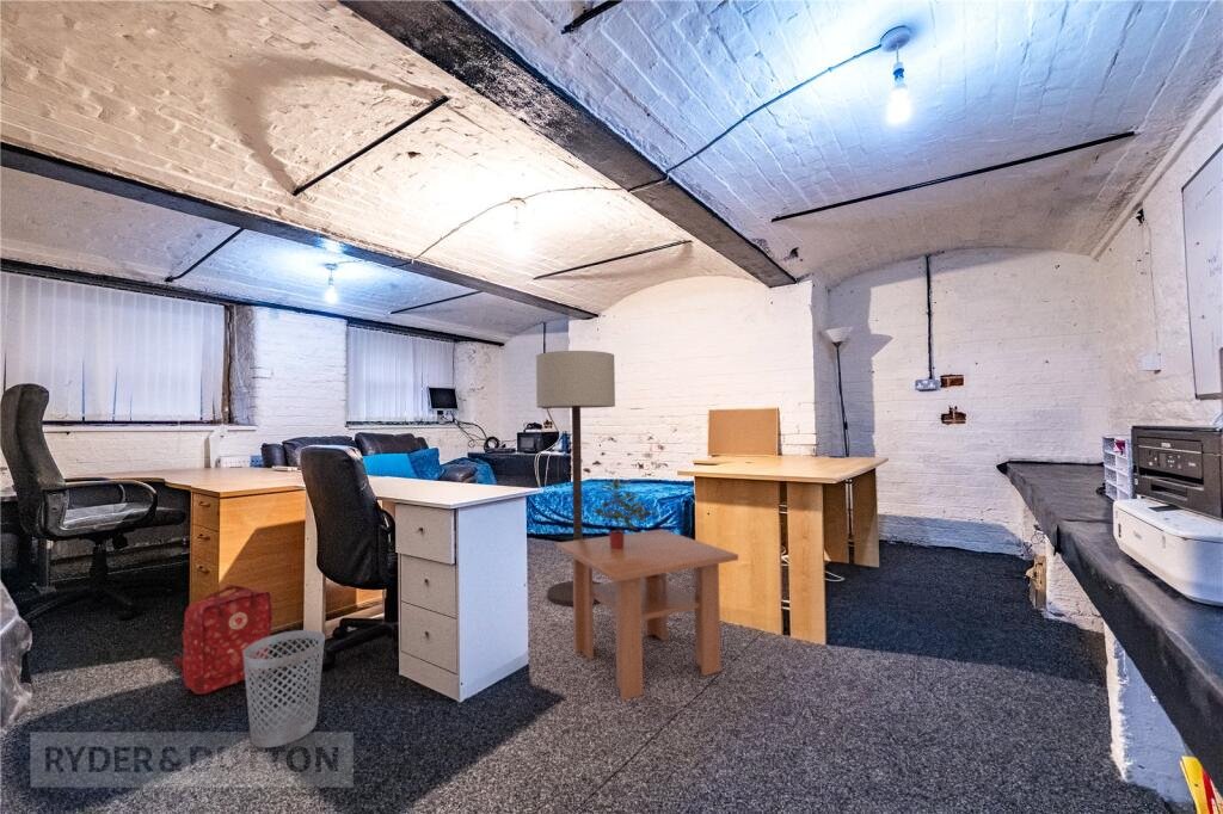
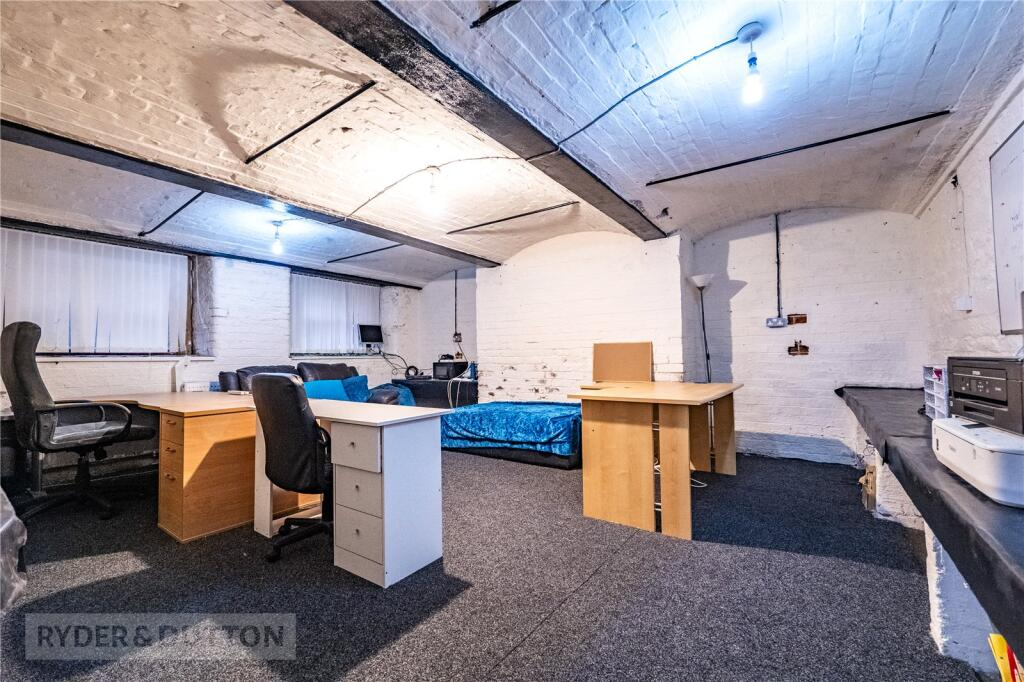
- coffee table [555,529,739,702]
- wastebasket [242,629,326,748]
- potted plant [591,477,660,549]
- floor lamp [535,350,616,608]
- backpack [172,584,274,696]
